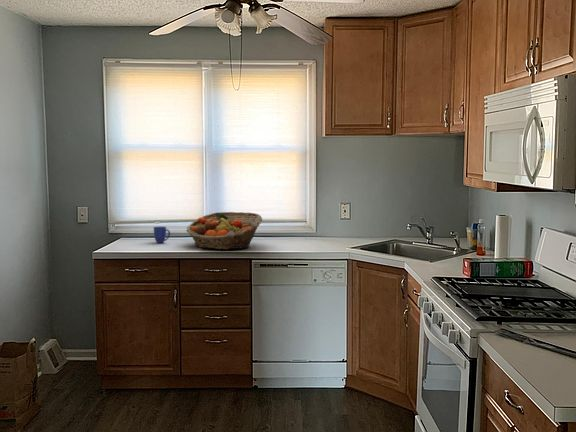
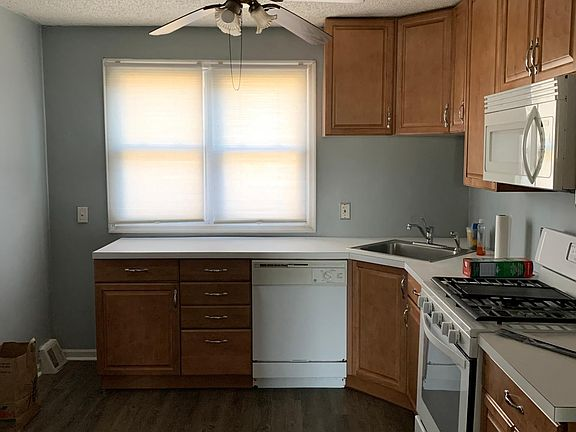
- fruit basket [185,211,263,250]
- mug [153,226,171,244]
